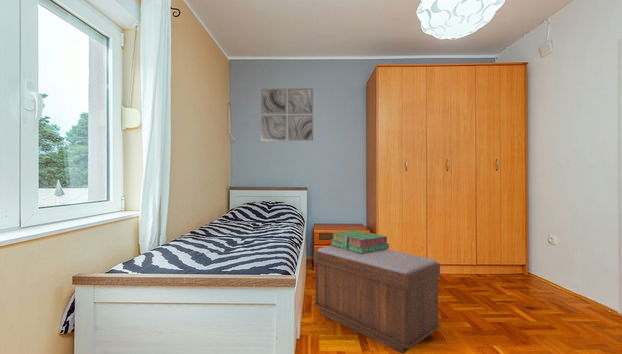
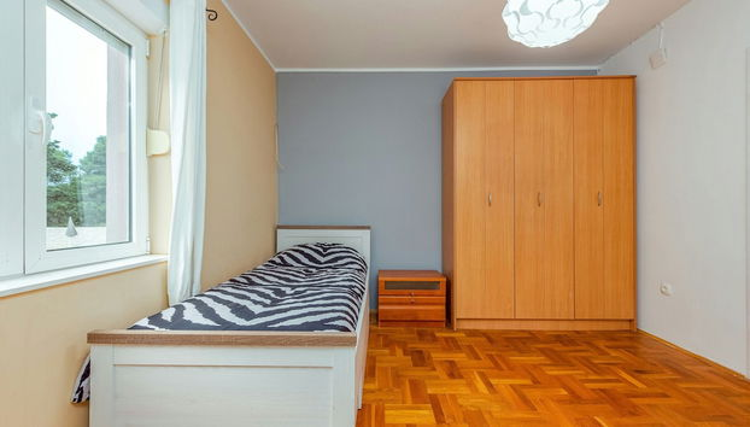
- stack of books [330,229,390,254]
- bench [313,245,441,354]
- wall art [260,87,314,142]
